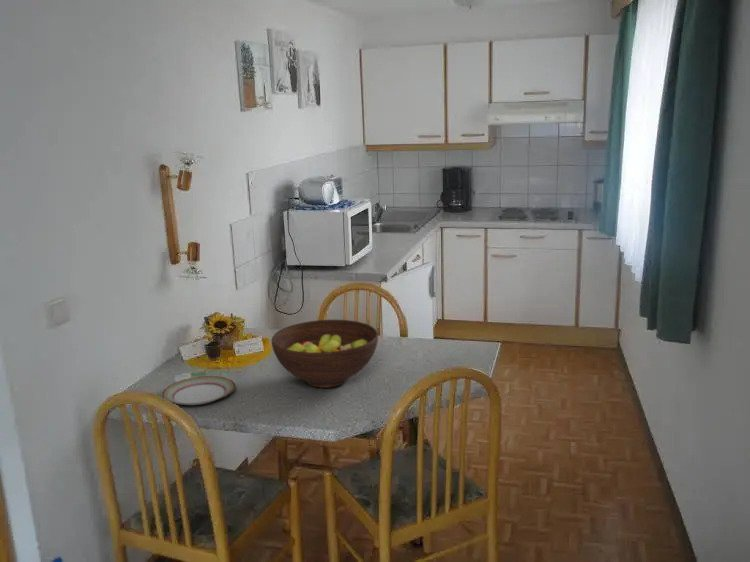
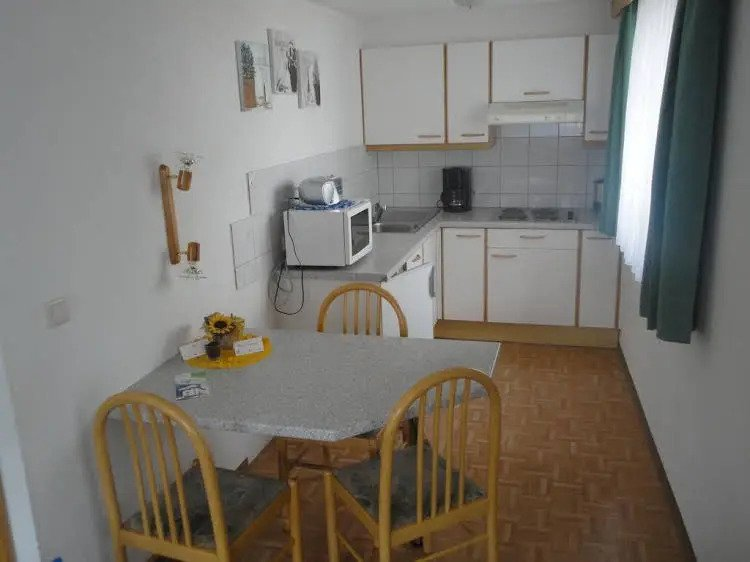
- plate [161,375,236,406]
- fruit bowl [271,319,379,389]
